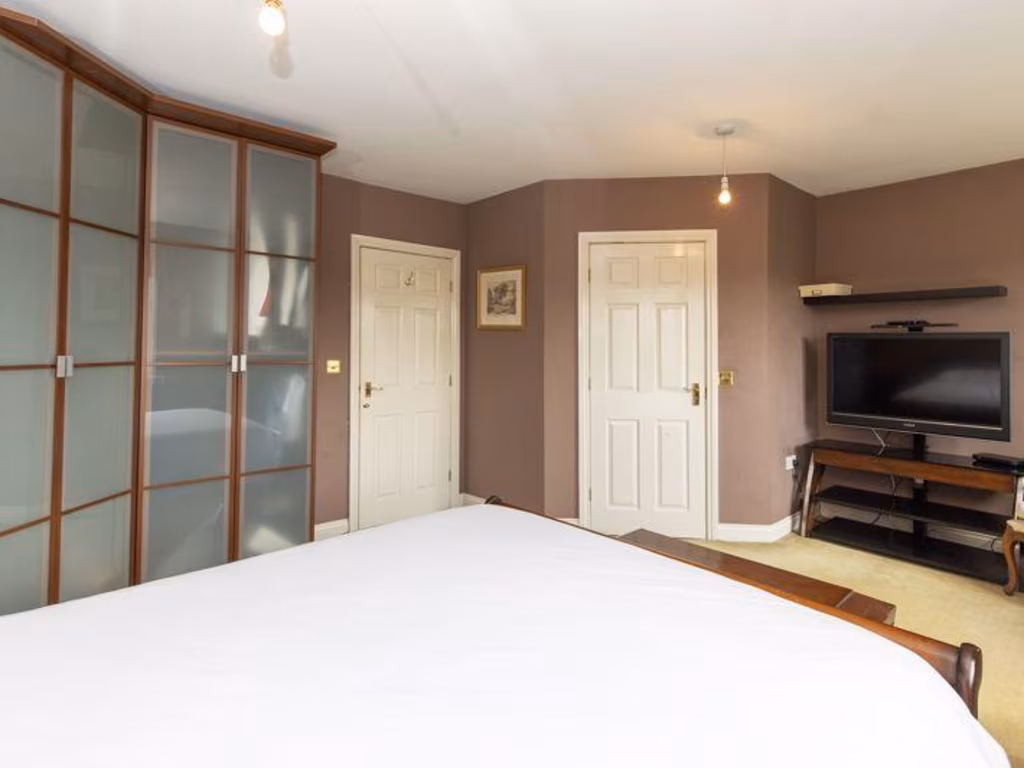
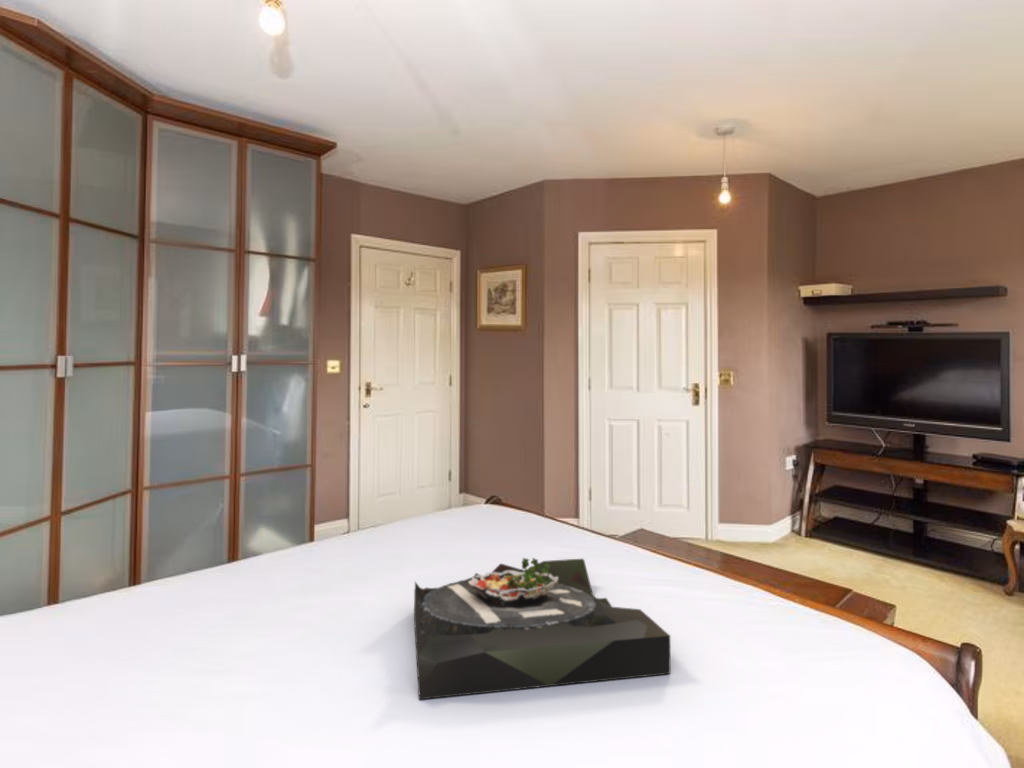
+ serving tray [413,557,671,701]
